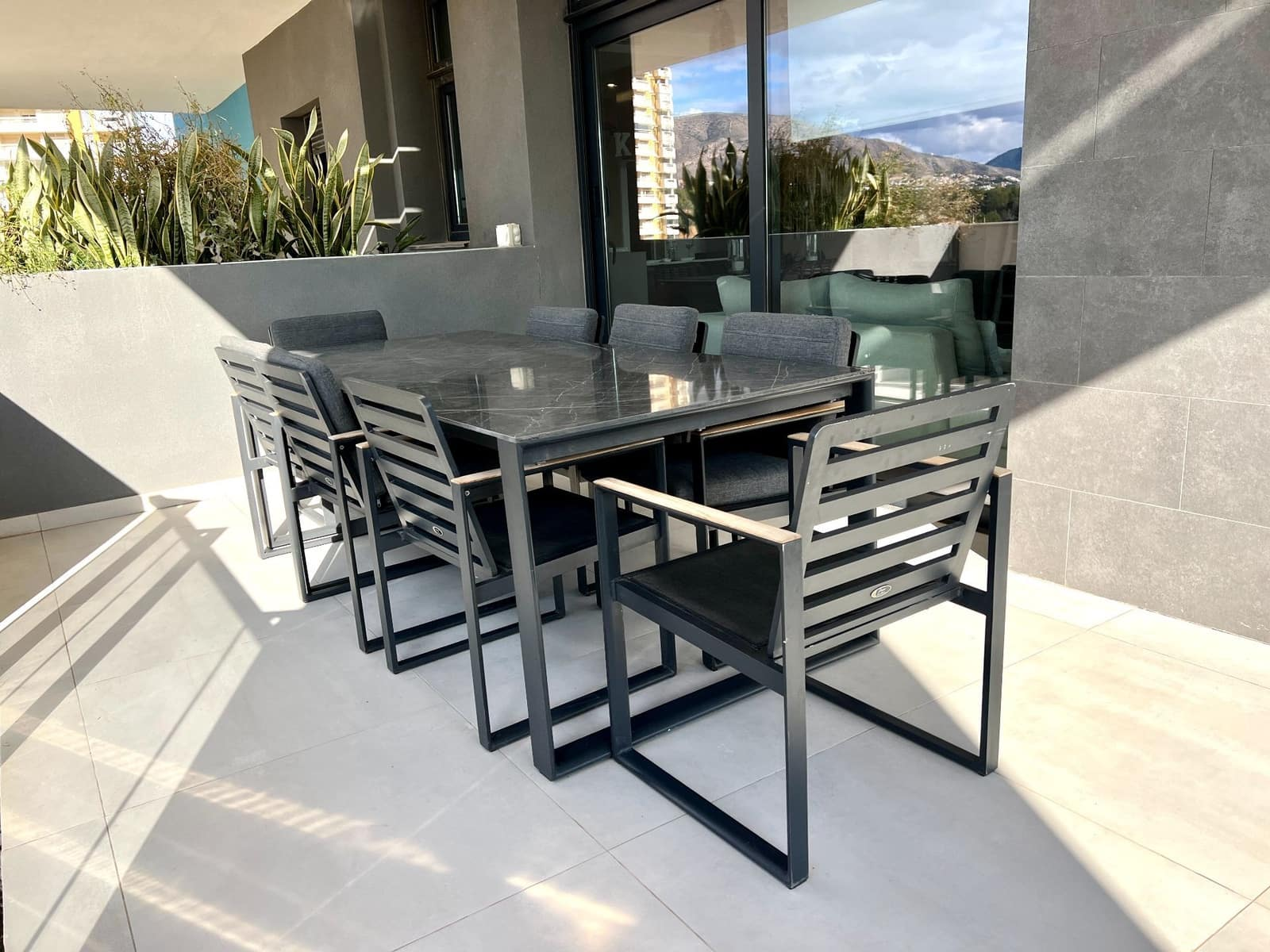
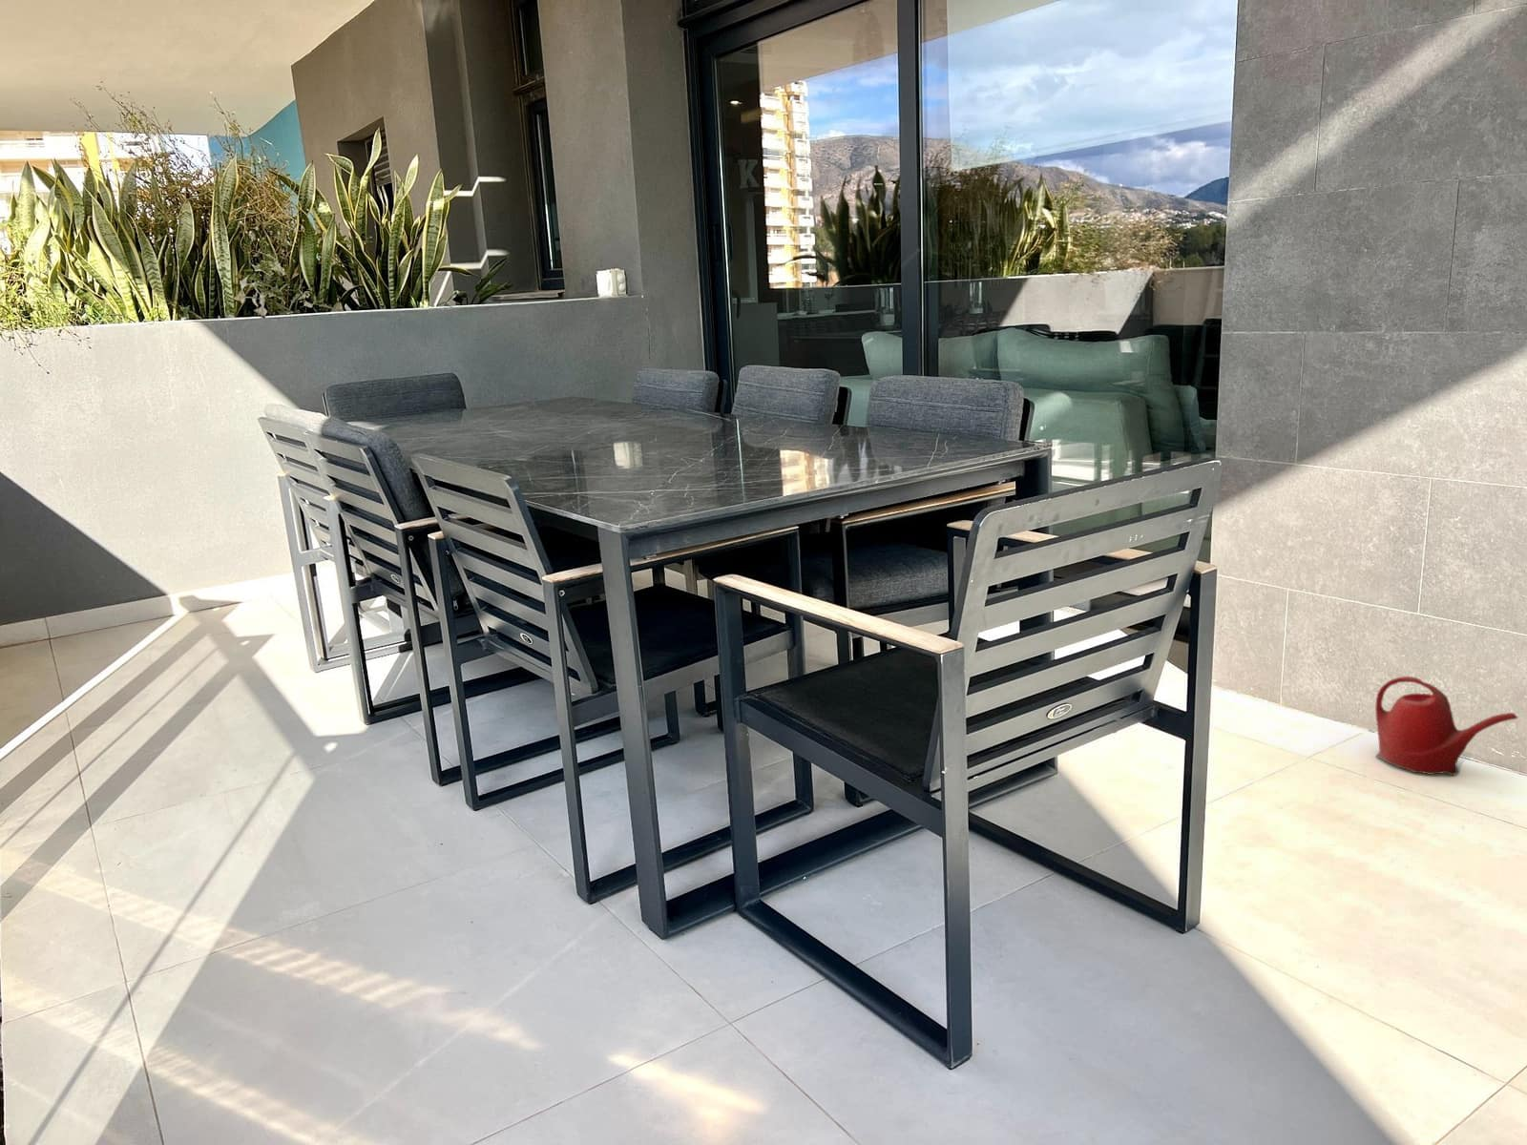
+ watering can [1374,676,1520,777]
